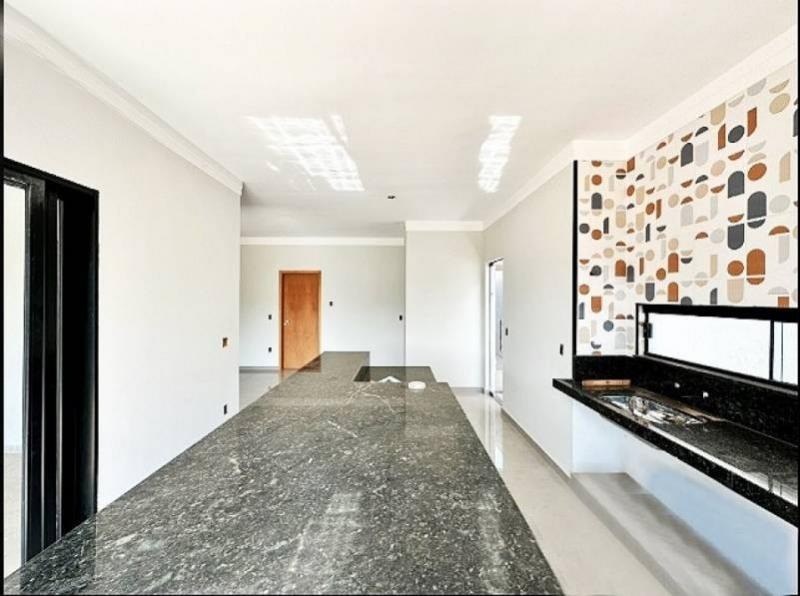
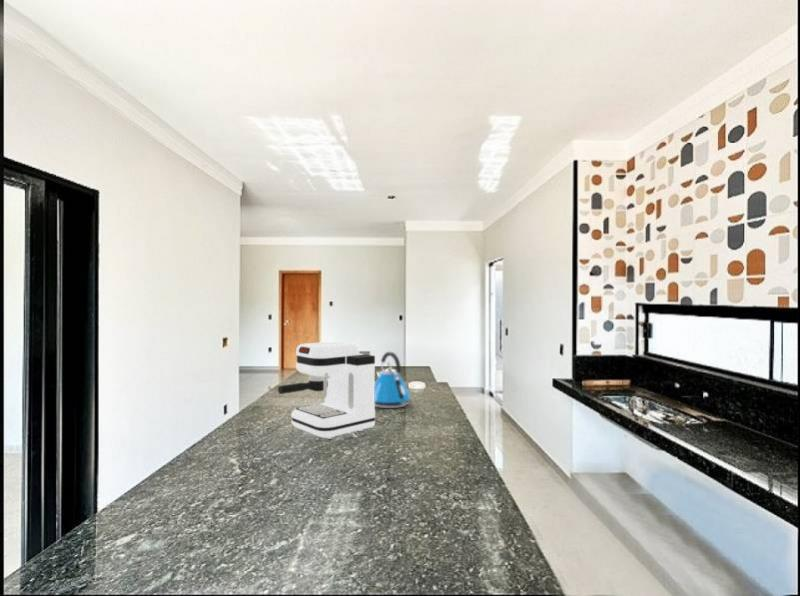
+ coffee maker [277,341,376,440]
+ kettle [374,351,411,409]
